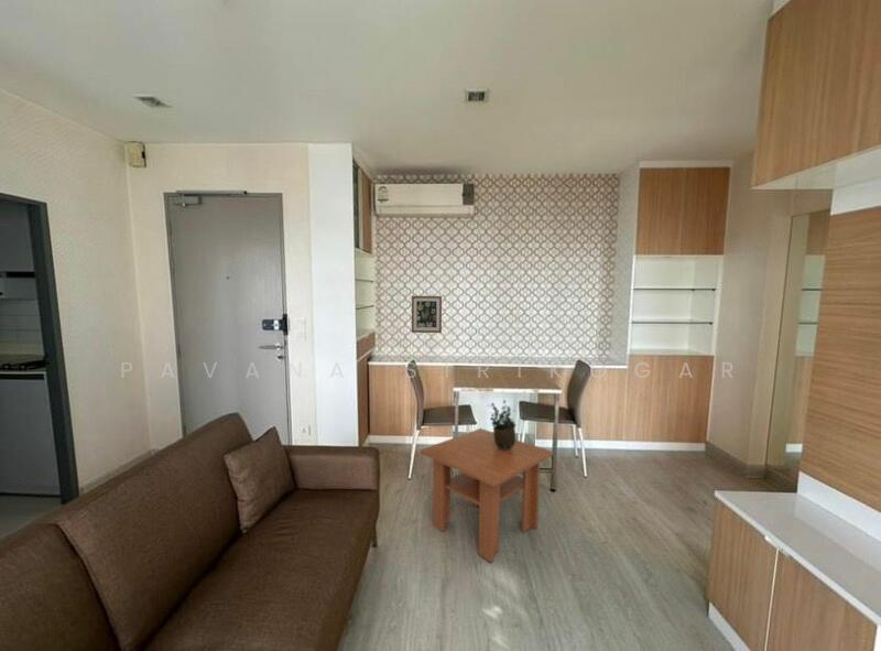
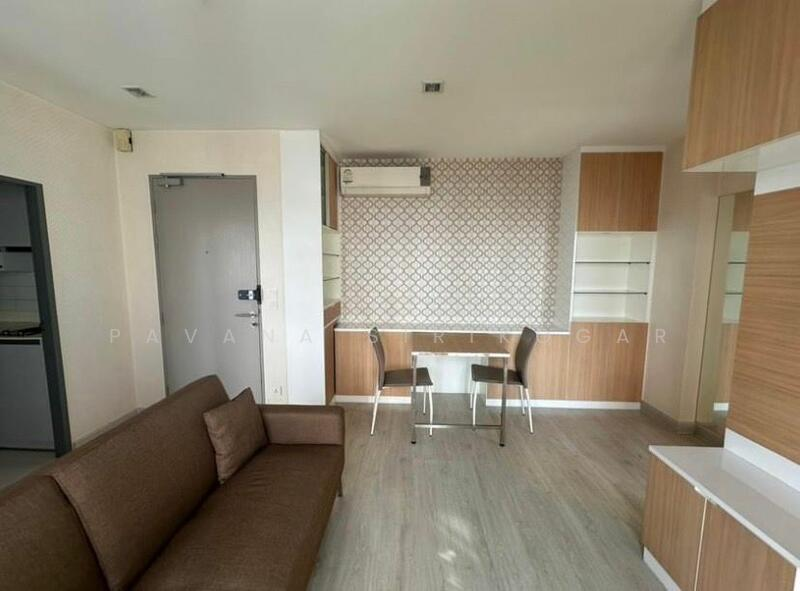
- wall art [411,295,443,334]
- potted plant [486,399,518,449]
- coffee table [420,427,554,564]
